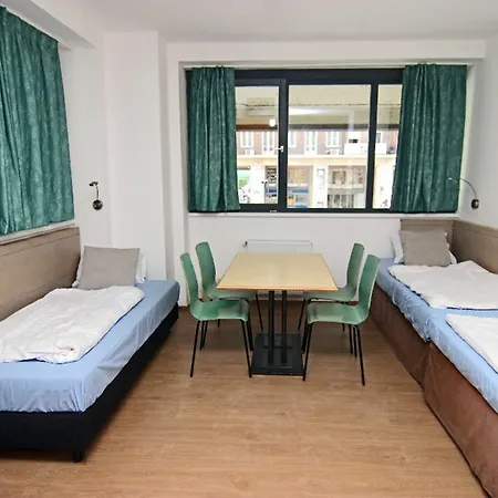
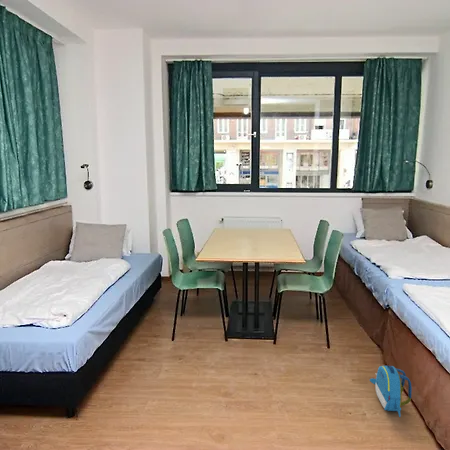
+ backpack [369,365,413,418]
